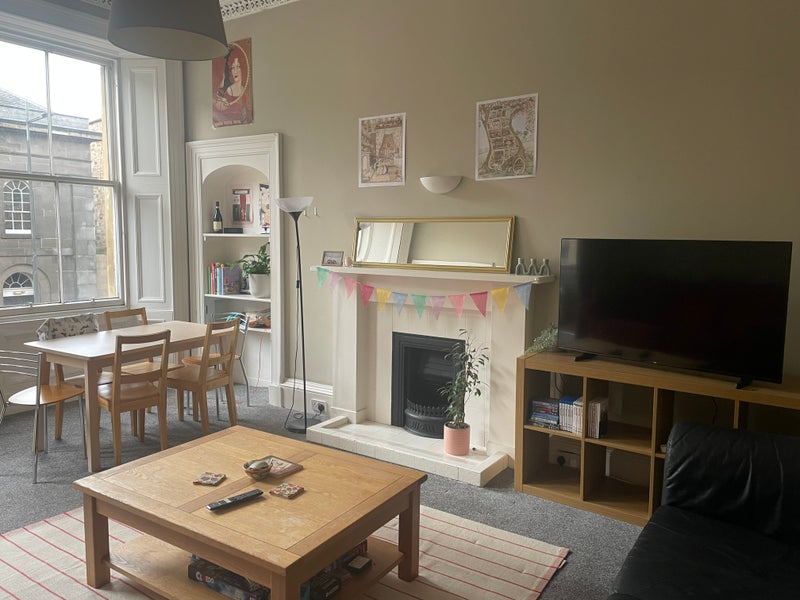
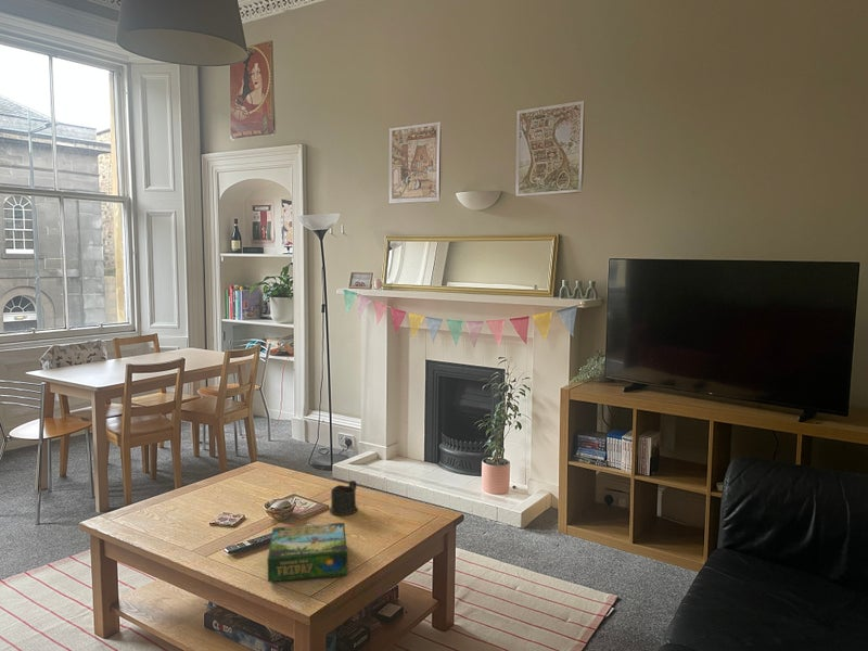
+ board game [266,522,349,583]
+ cup [329,480,359,516]
